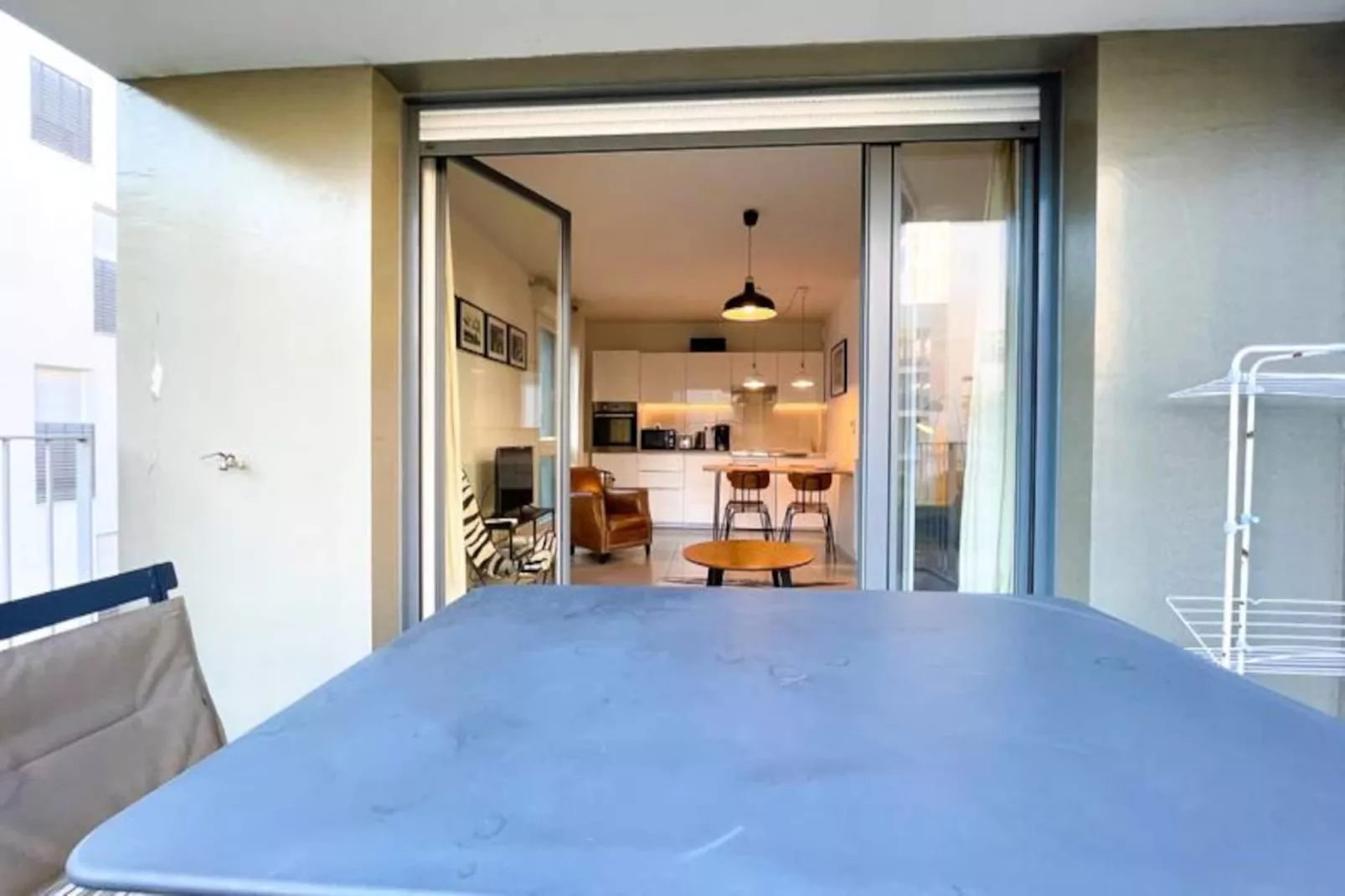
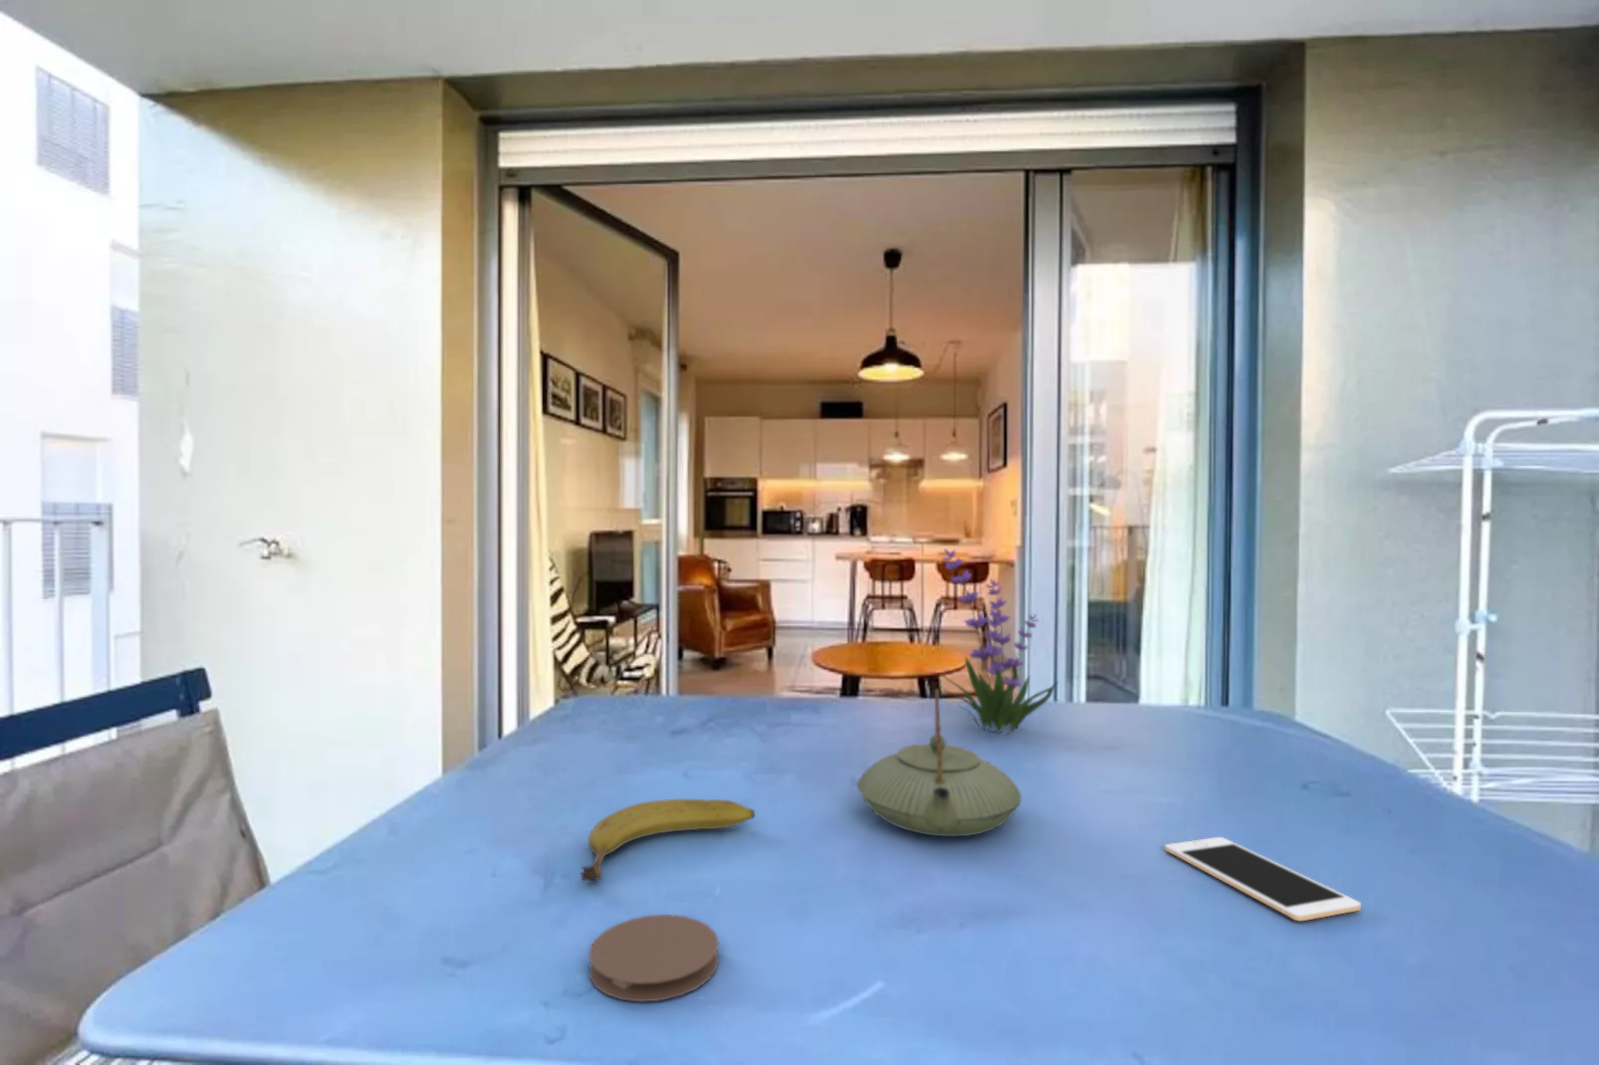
+ cell phone [1164,836,1362,921]
+ coaster [588,914,720,1003]
+ plant [940,548,1059,737]
+ fruit [579,799,756,884]
+ teapot [856,688,1022,837]
